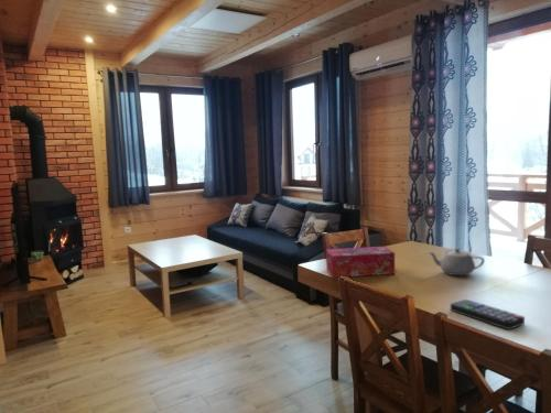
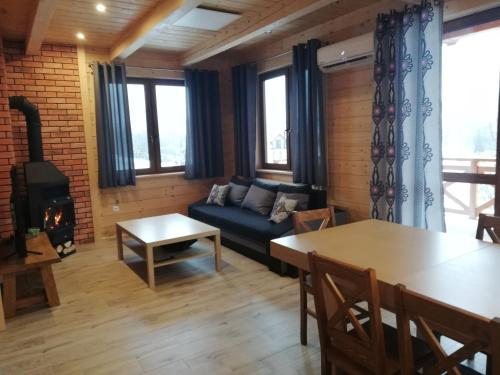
- tissue box [325,246,396,279]
- teapot [428,247,486,276]
- remote control [450,298,526,330]
